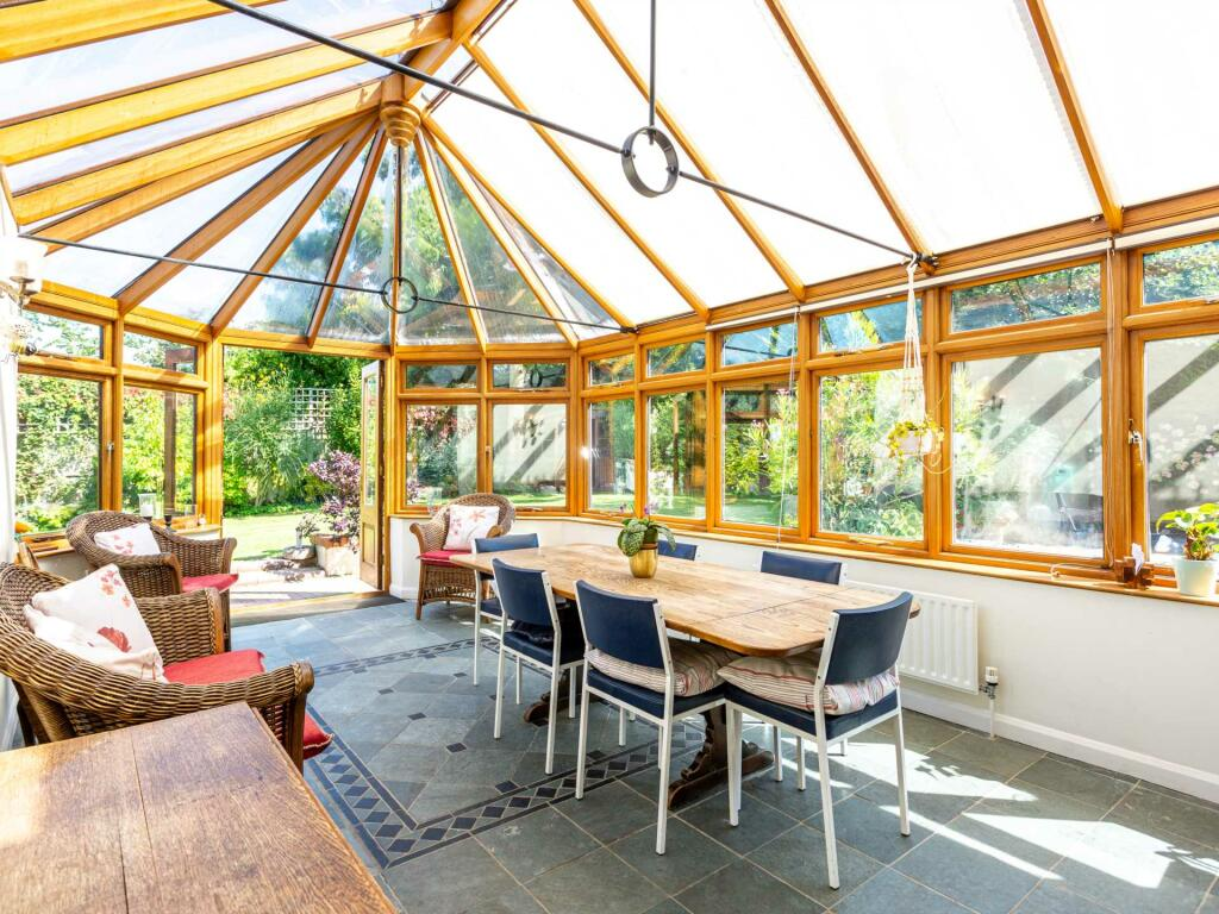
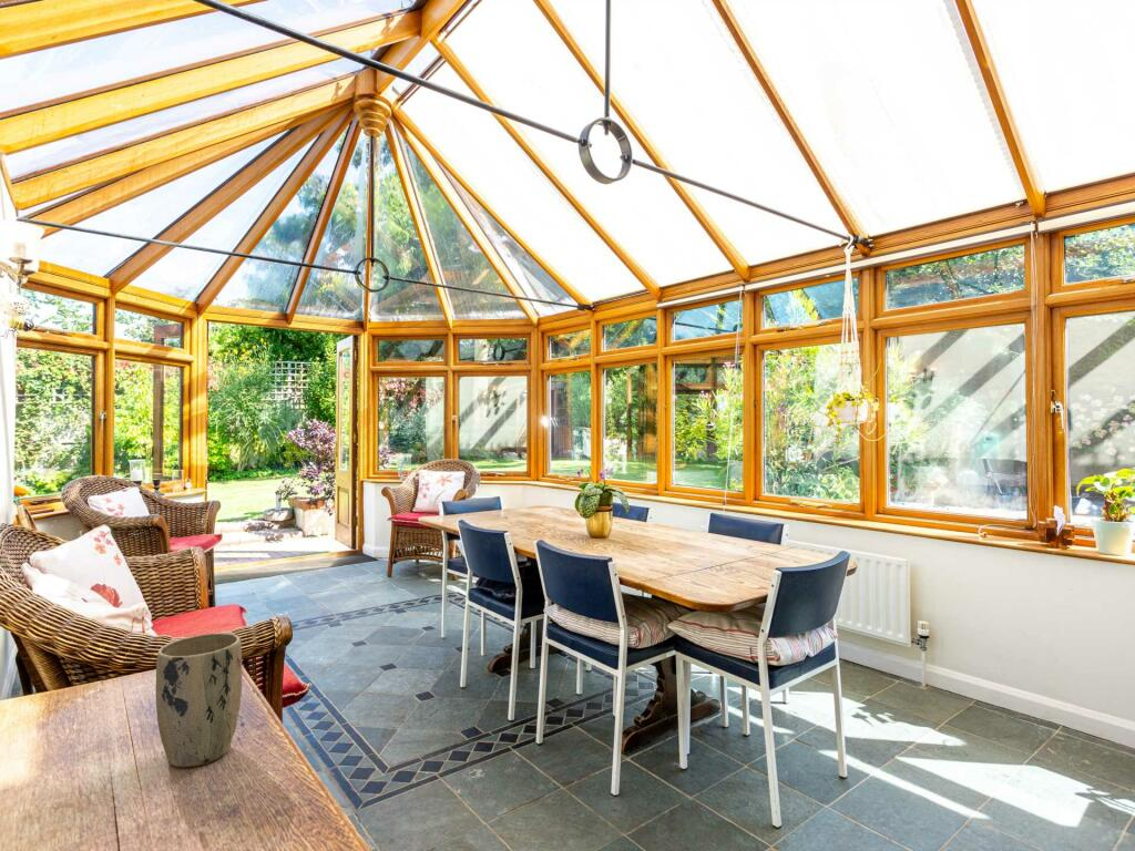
+ plant pot [155,632,243,768]
